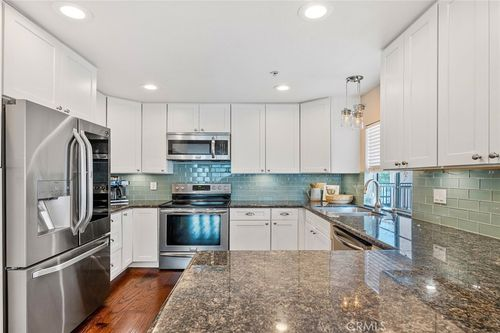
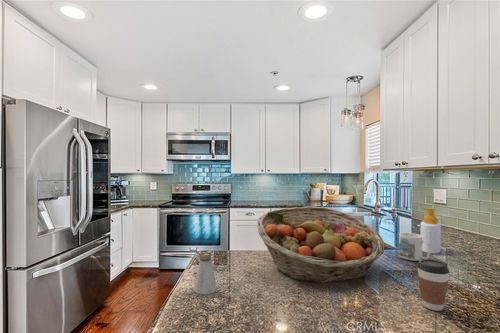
+ soap bottle [420,207,442,255]
+ fruit basket [256,206,386,283]
+ coffee cup [416,259,450,312]
+ mug [398,232,431,262]
+ saltshaker [193,255,218,295]
